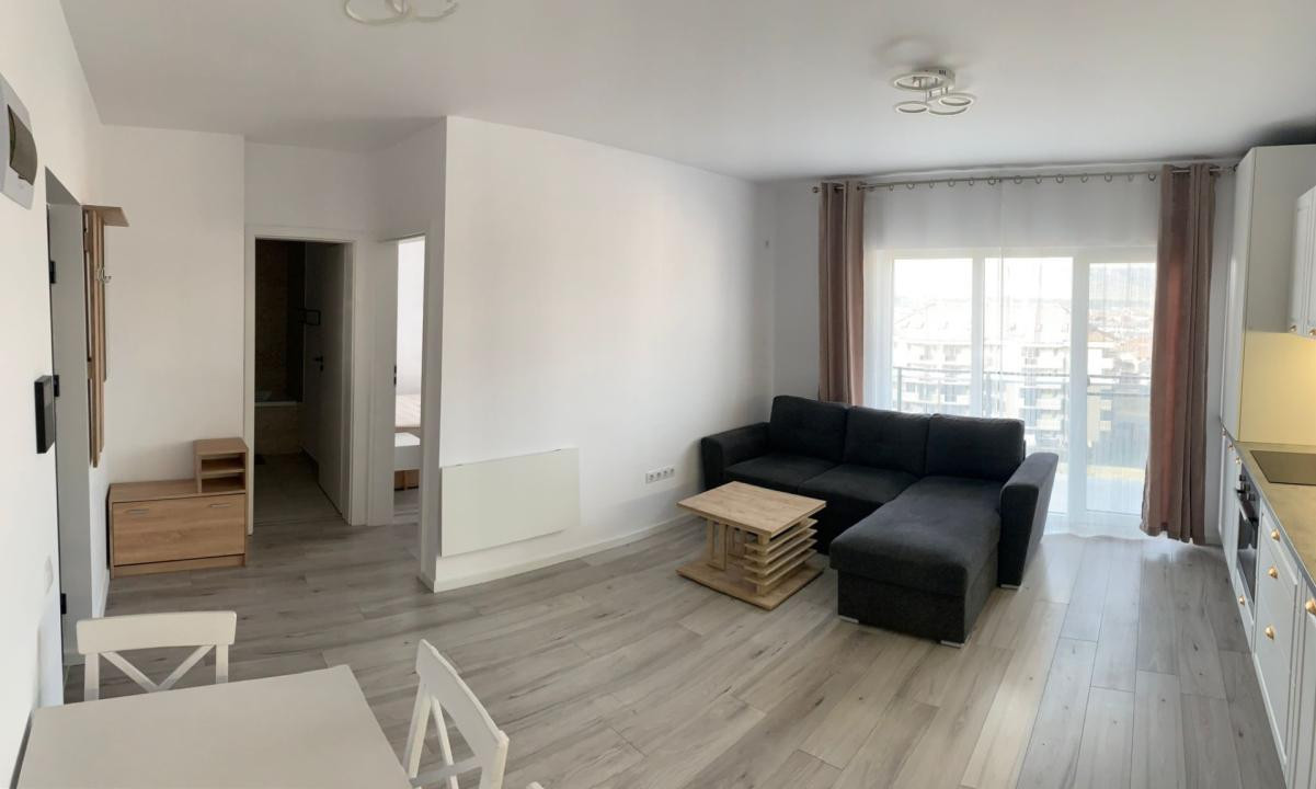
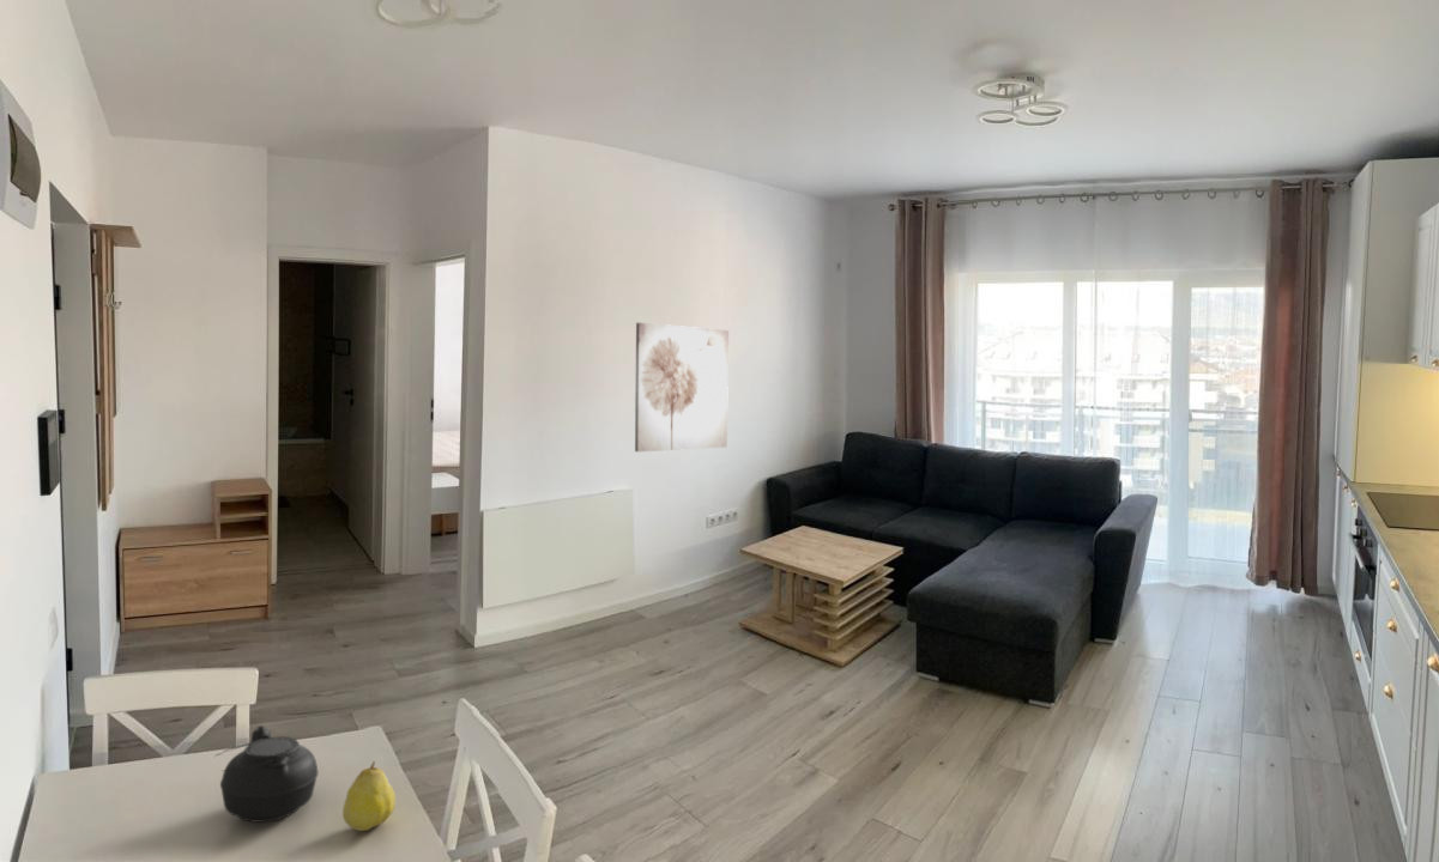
+ fruit [341,760,397,832]
+ wall art [634,321,730,453]
+ teapot [213,724,319,824]
